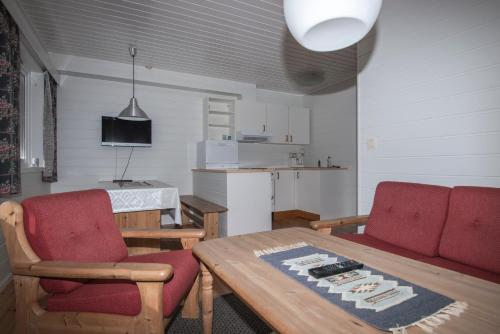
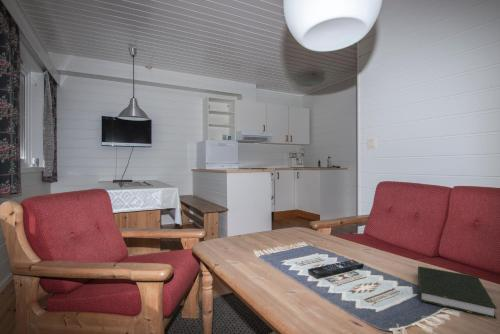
+ book [417,265,498,320]
